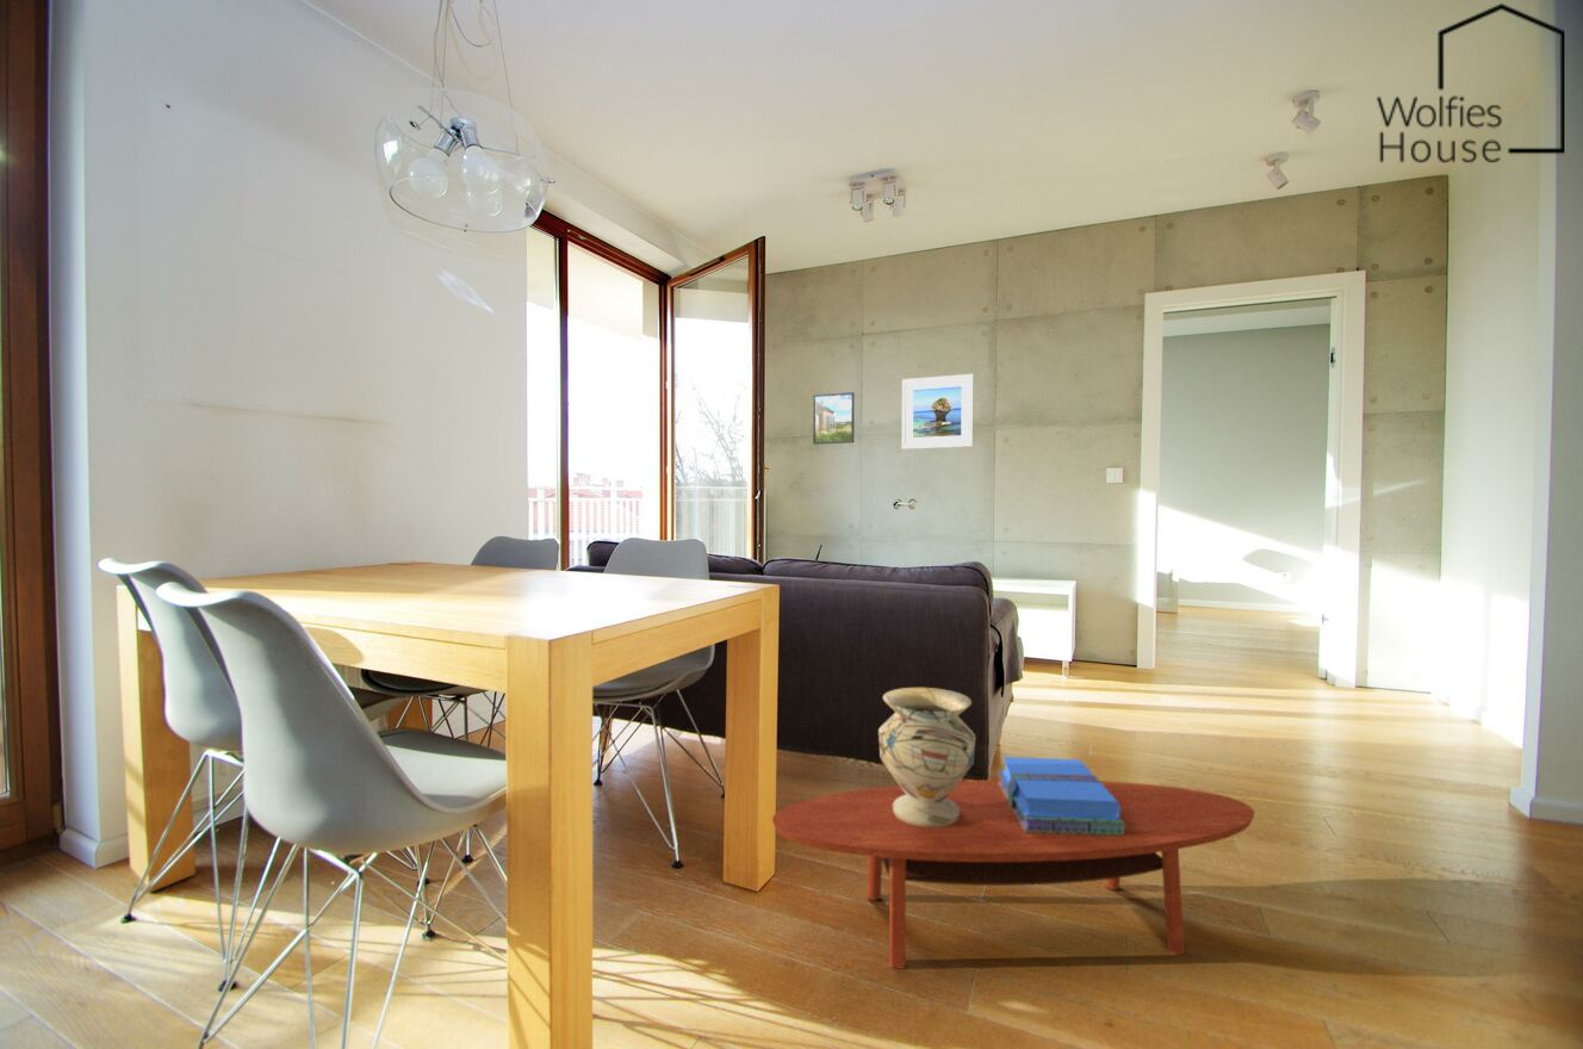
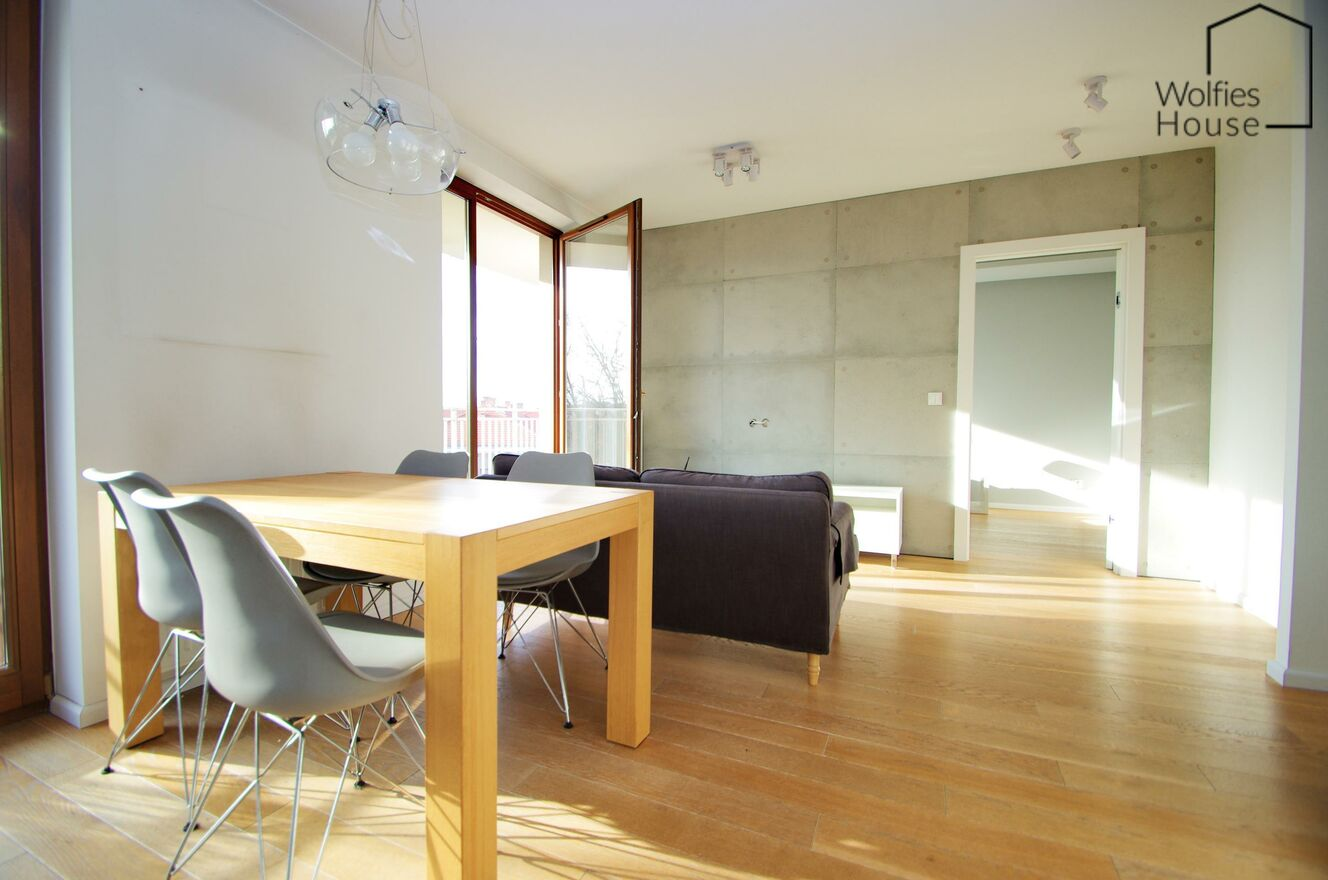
- coffee table [771,778,1256,970]
- books [997,756,1125,836]
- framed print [901,373,975,451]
- decorative vase [877,687,976,827]
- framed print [812,391,856,446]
